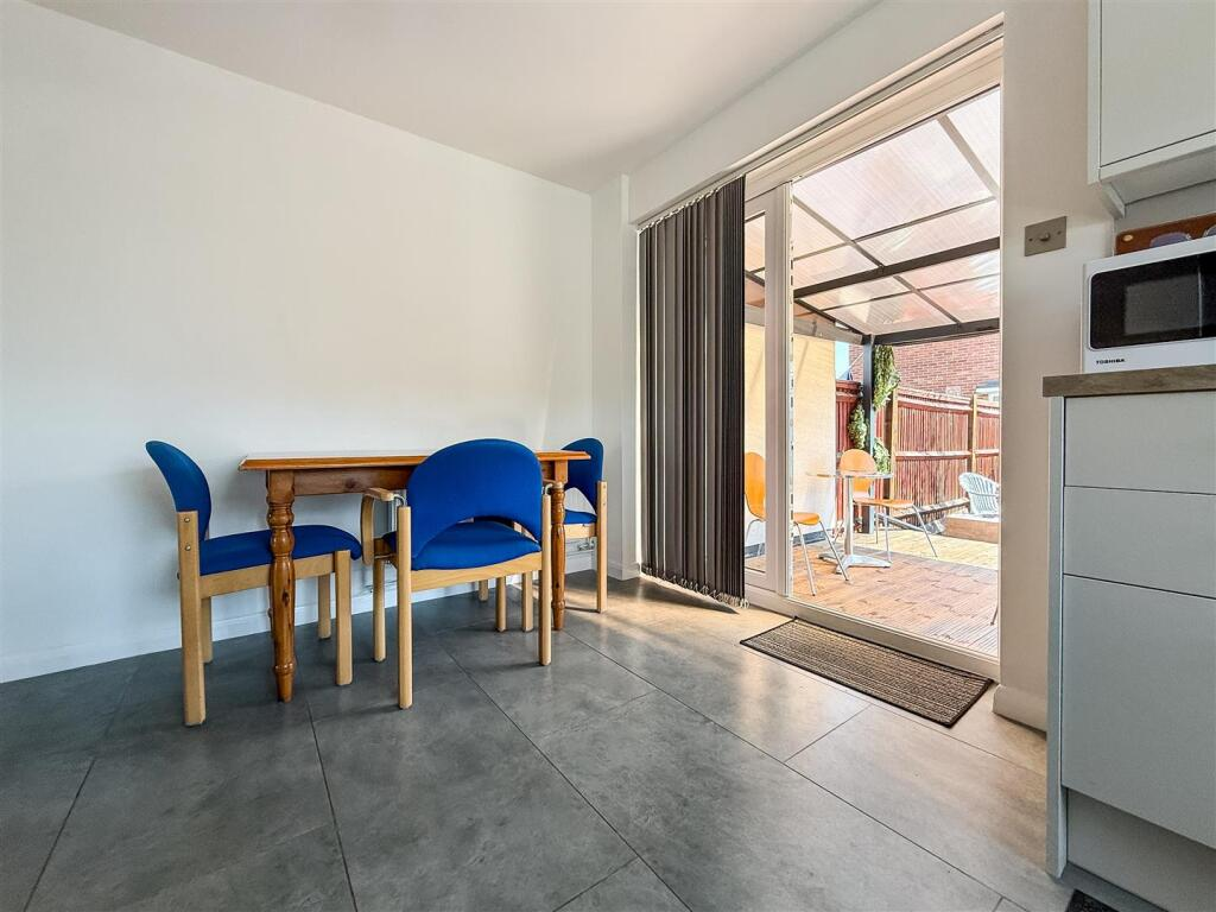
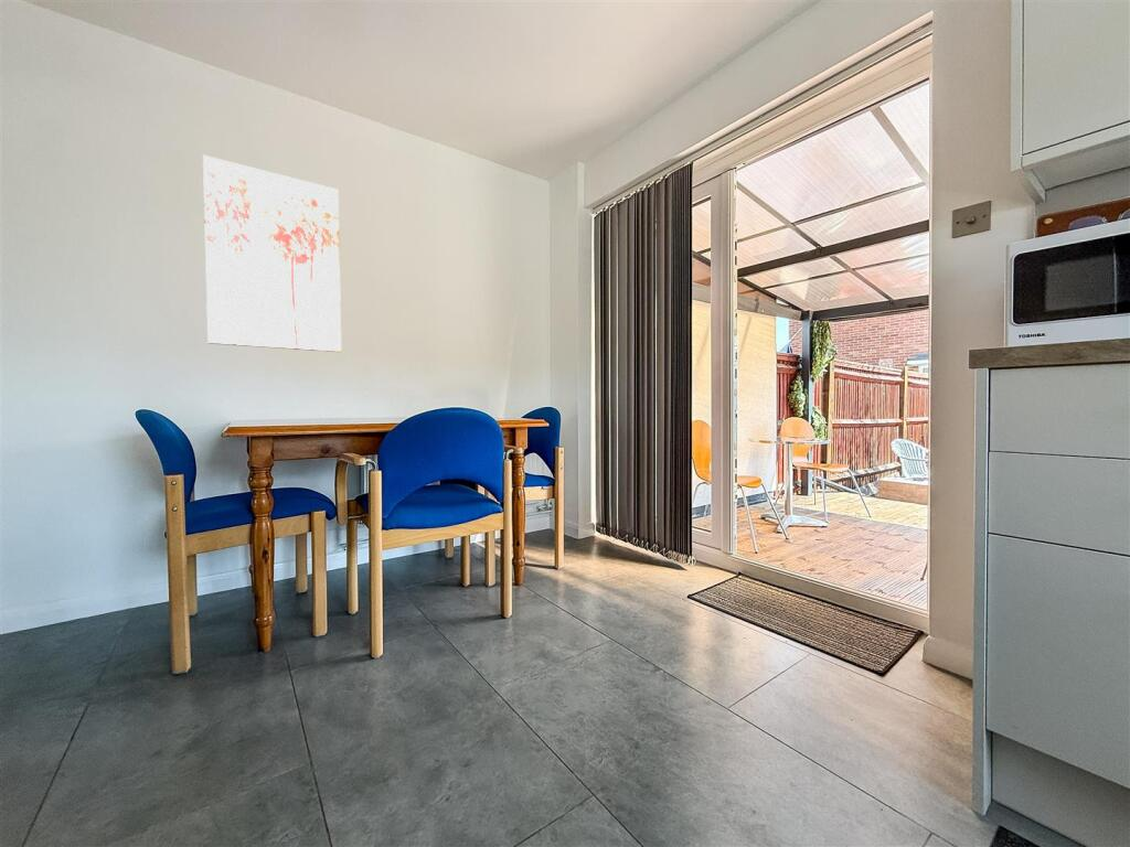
+ wall art [202,154,342,353]
